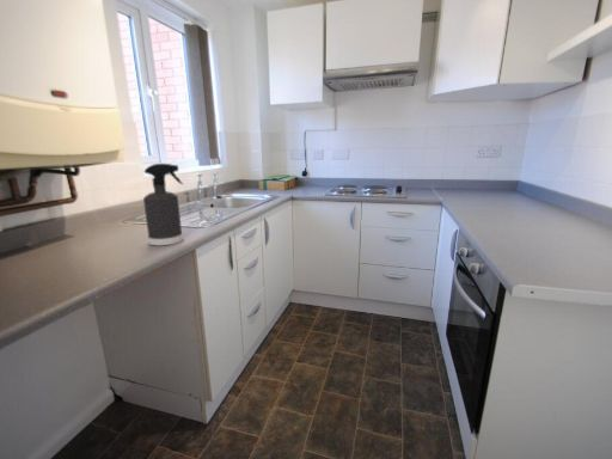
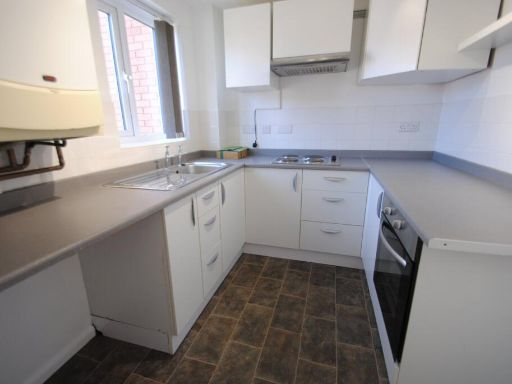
- spray bottle [142,163,184,246]
